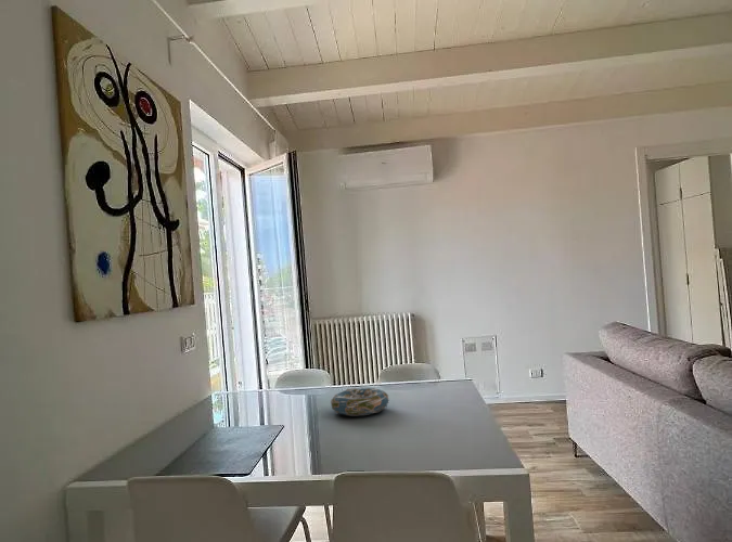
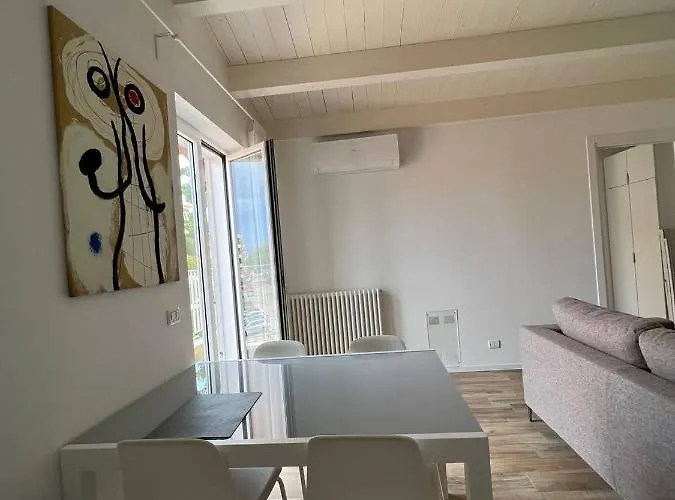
- decorative bowl [330,387,390,417]
